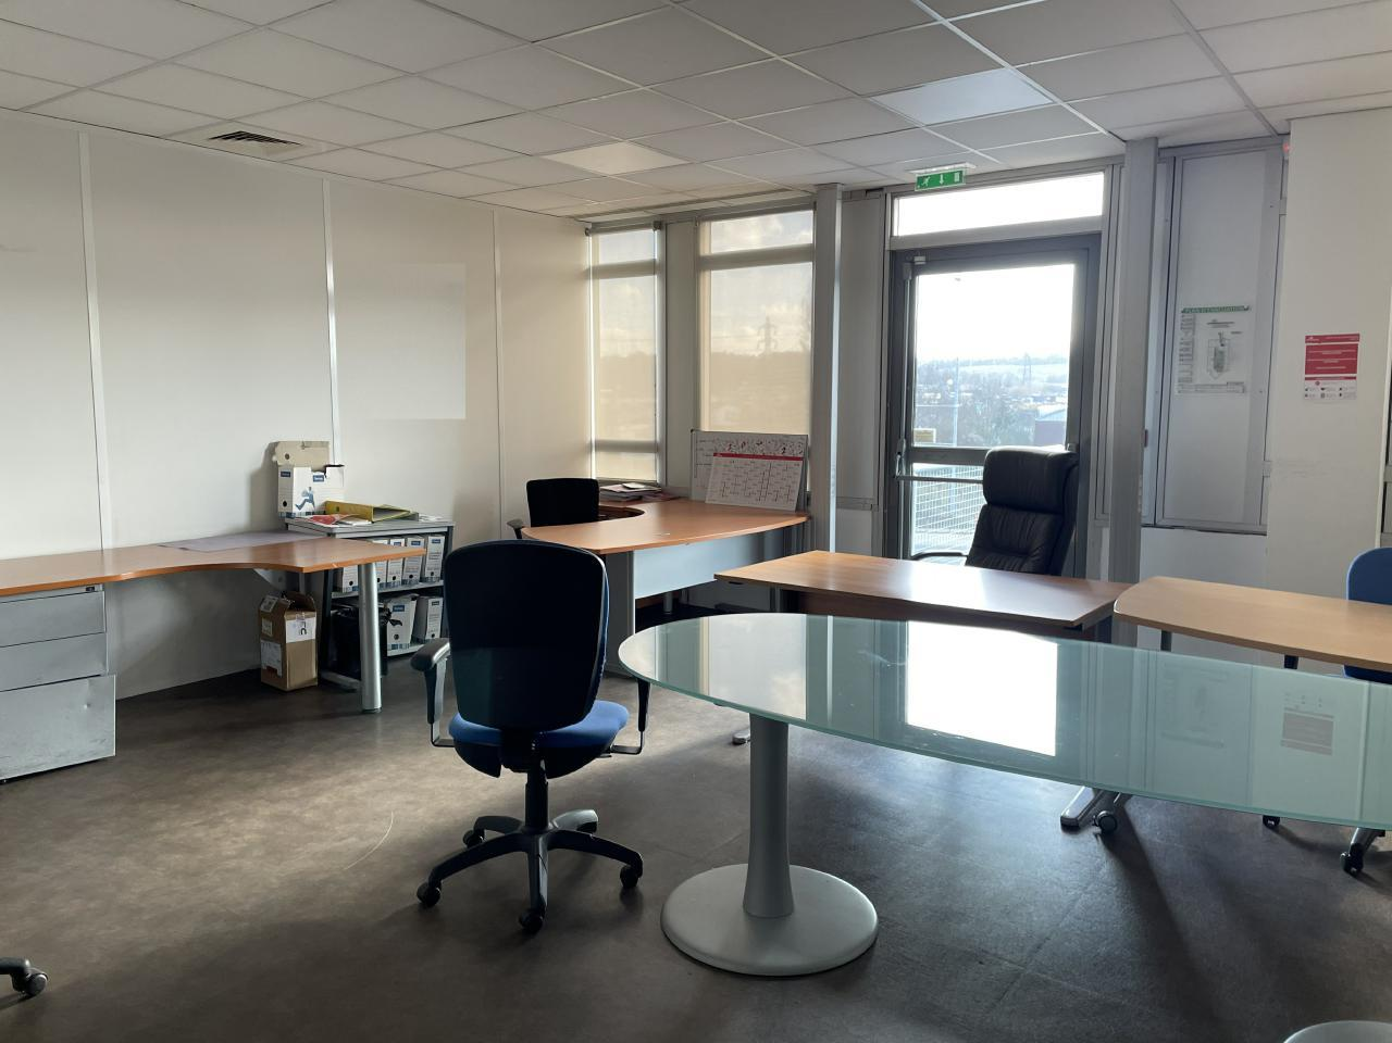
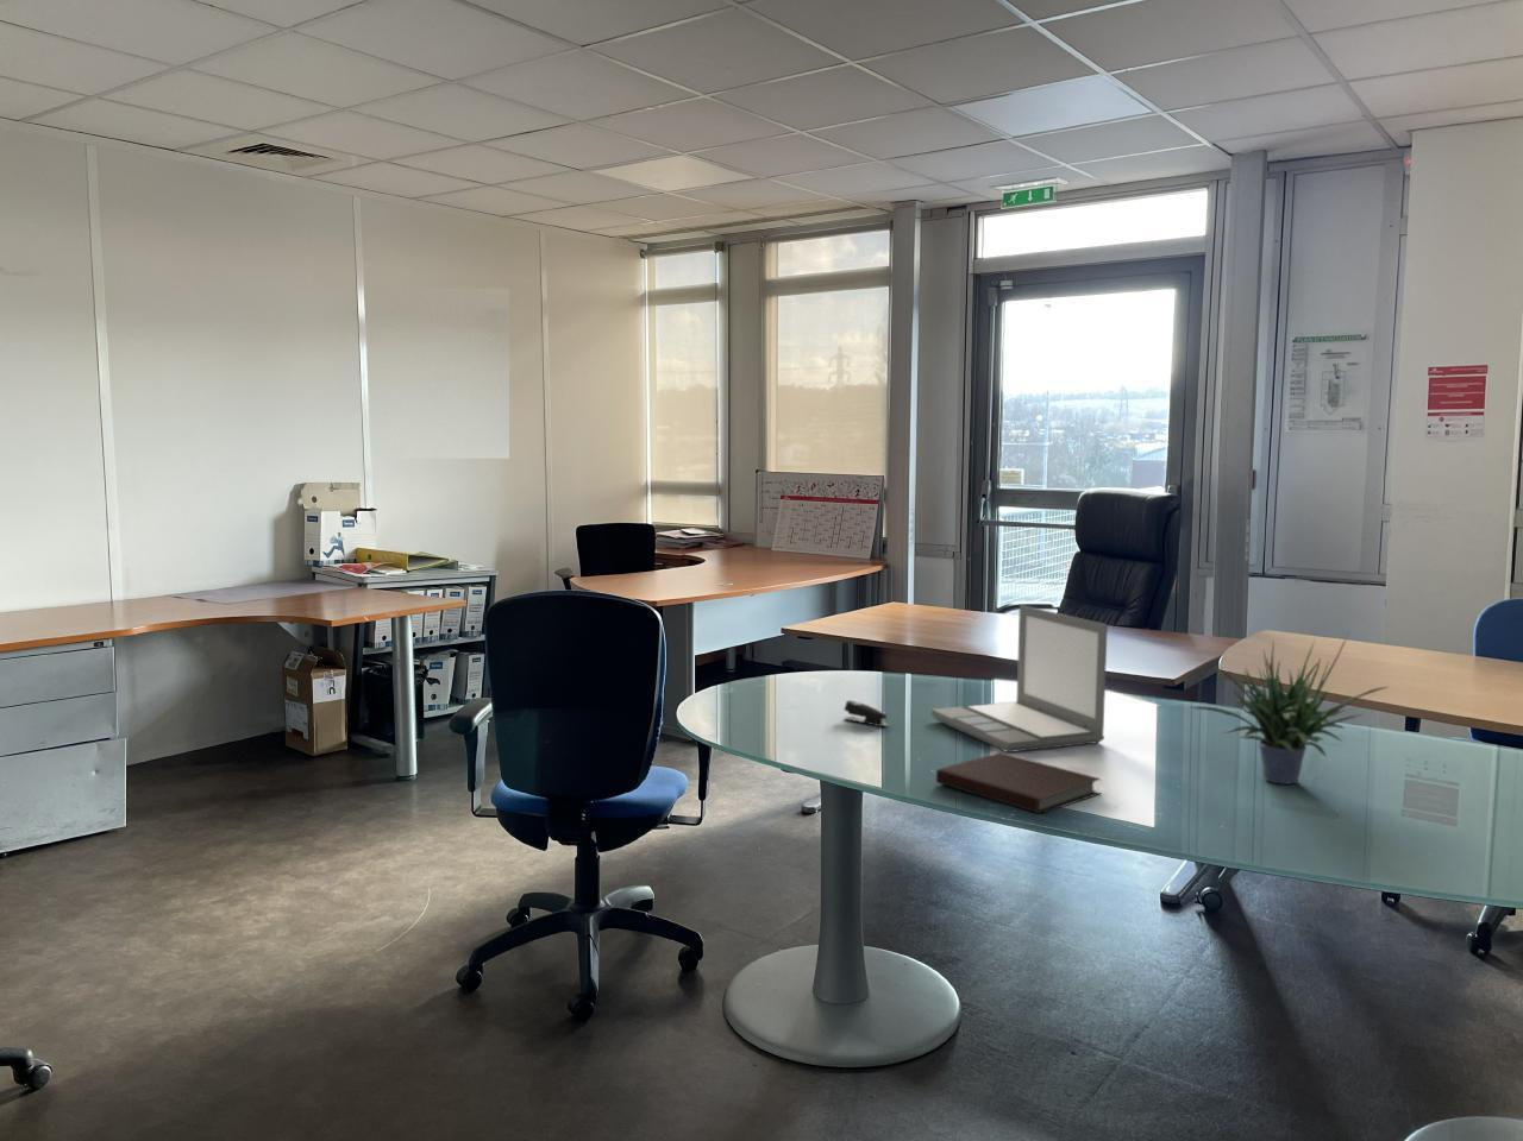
+ notebook [935,751,1103,815]
+ stapler [842,699,889,728]
+ laptop [931,604,1109,754]
+ potted plant [1188,633,1390,785]
